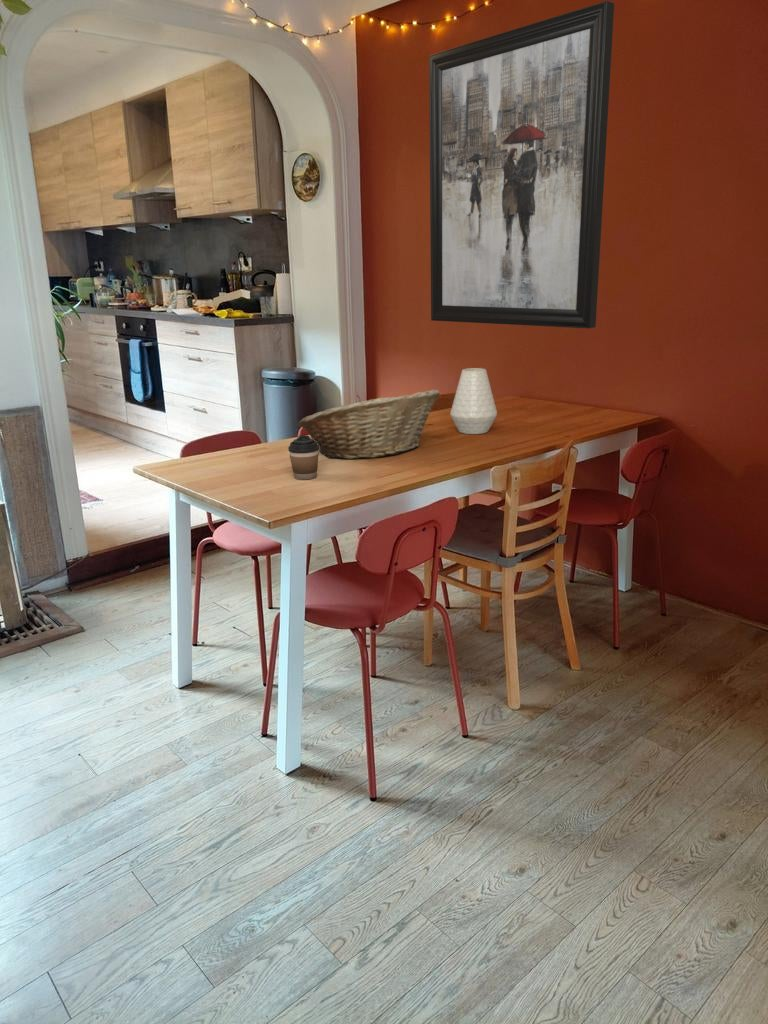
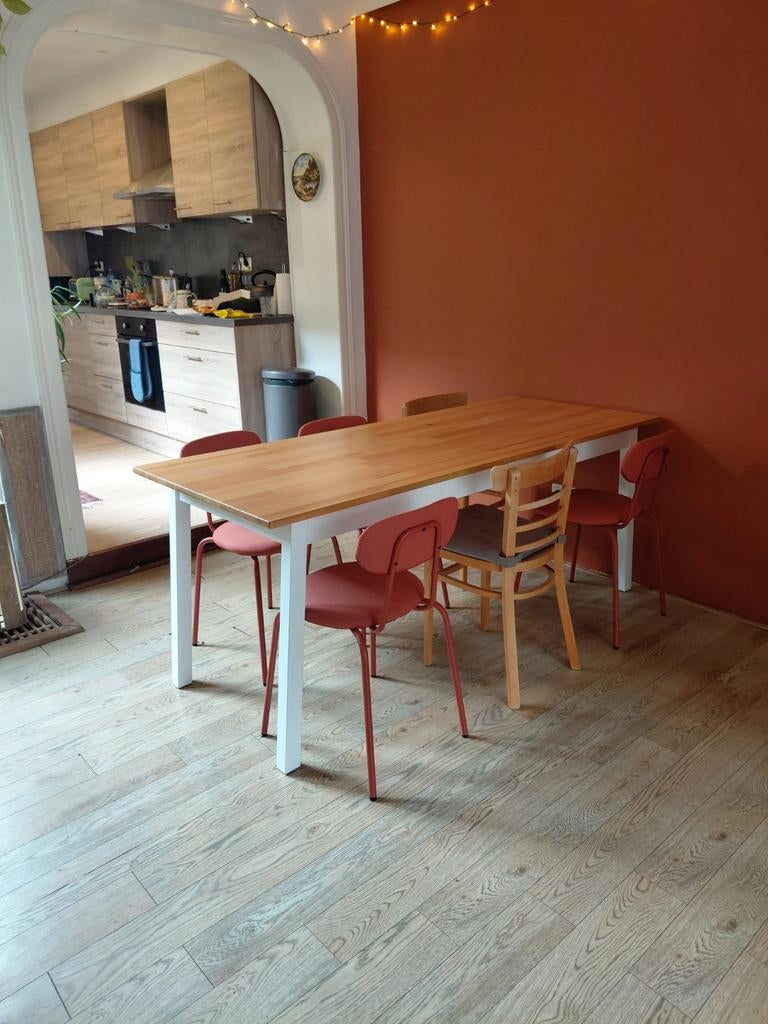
- vase [449,367,498,435]
- wall art [428,0,615,329]
- coffee cup [287,434,320,481]
- fruit basket [297,388,441,460]
